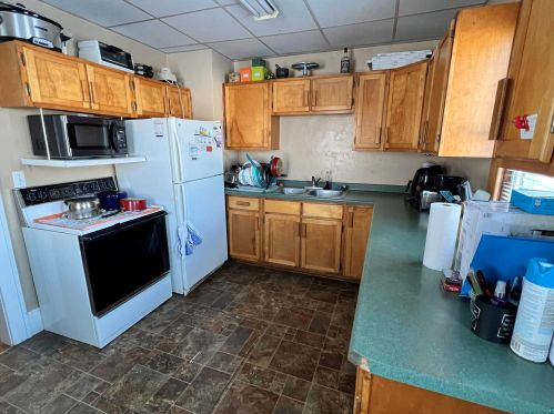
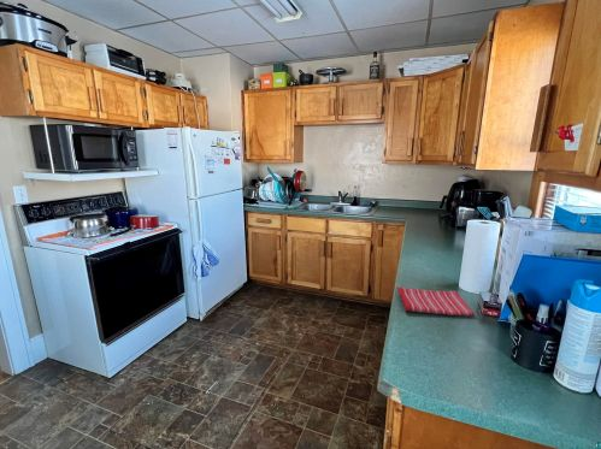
+ dish towel [396,285,476,317]
